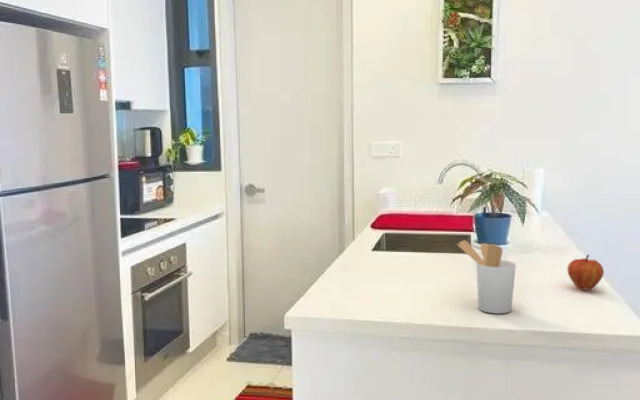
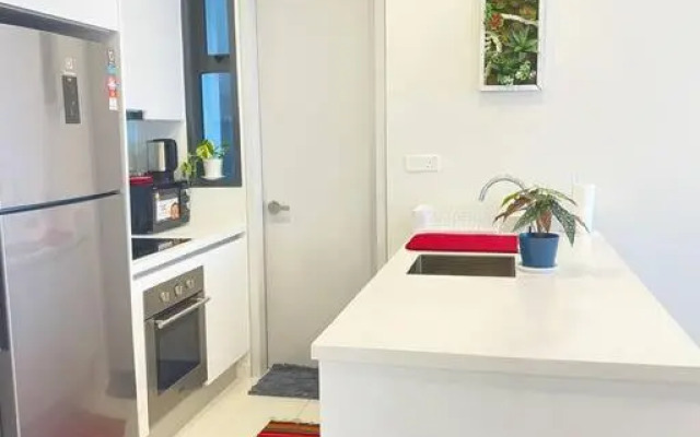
- fruit [566,254,605,291]
- utensil holder [456,239,517,315]
